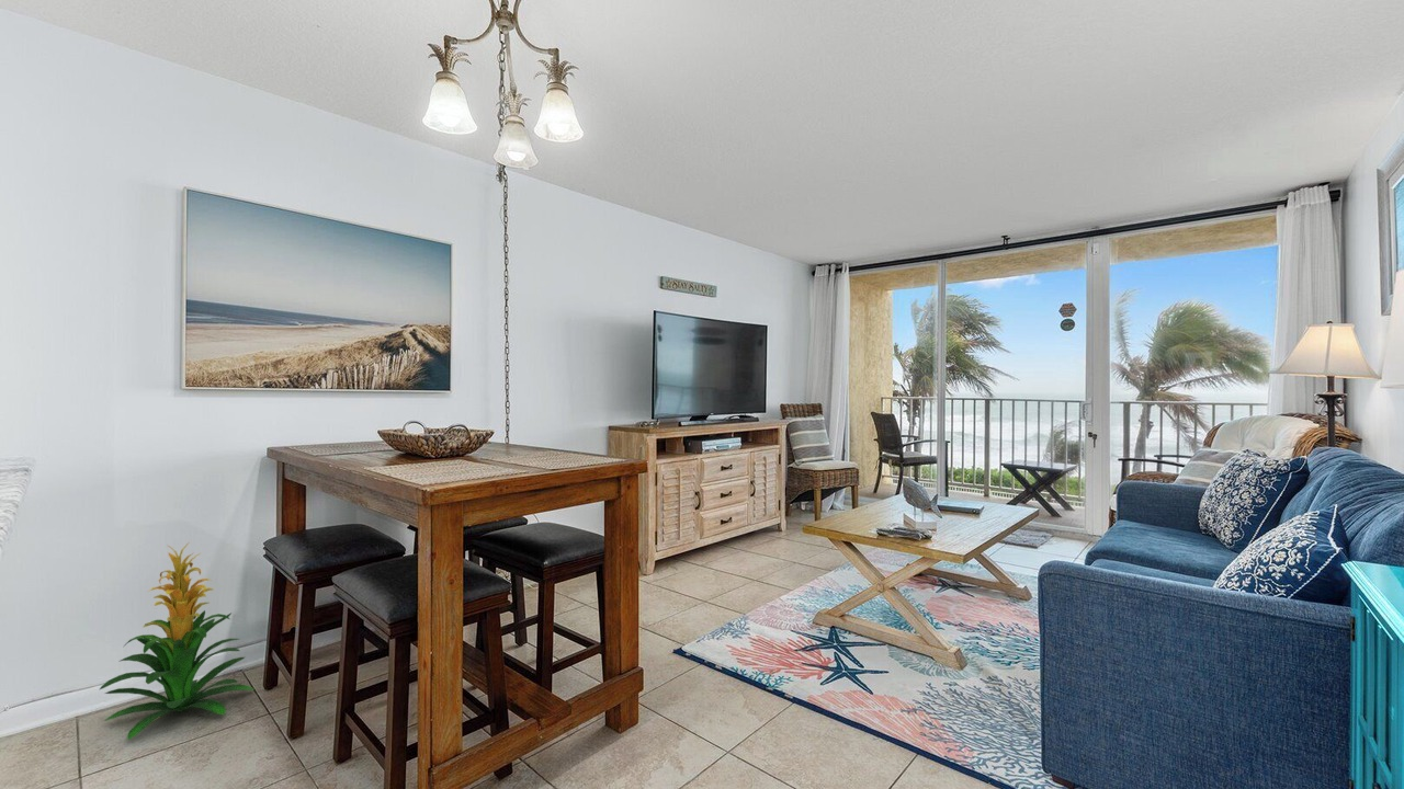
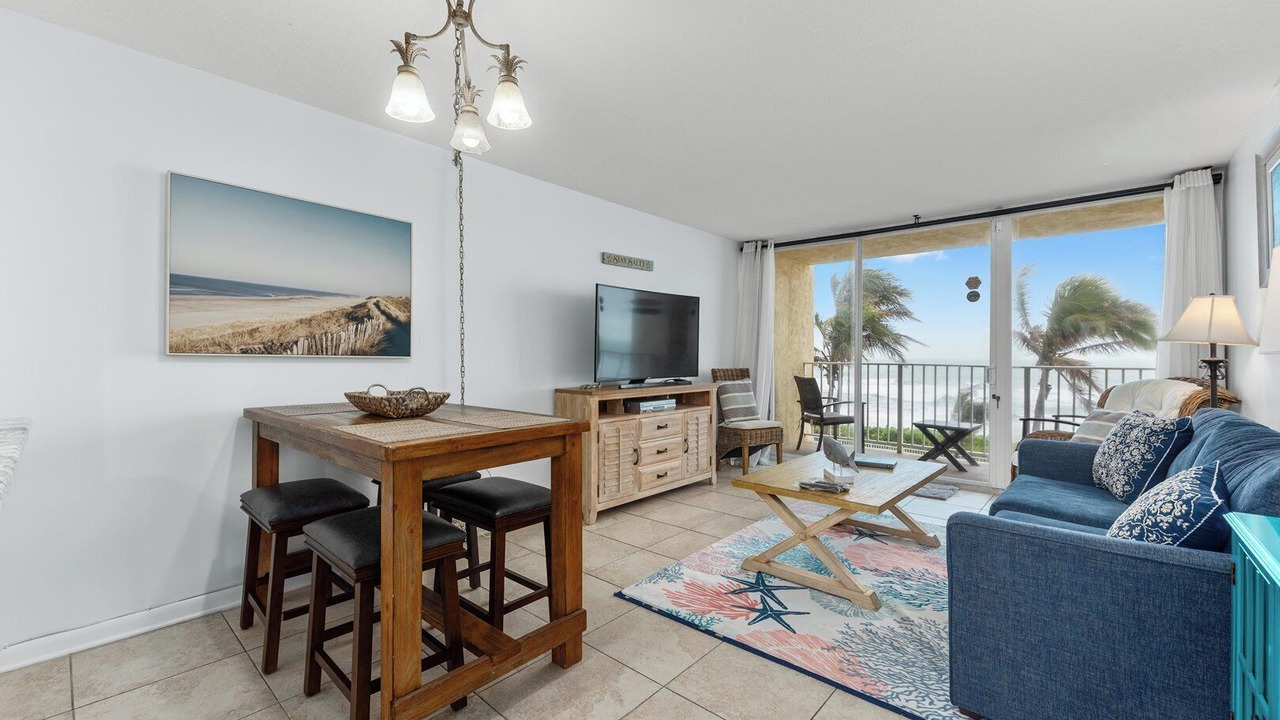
- indoor plant [99,542,254,741]
